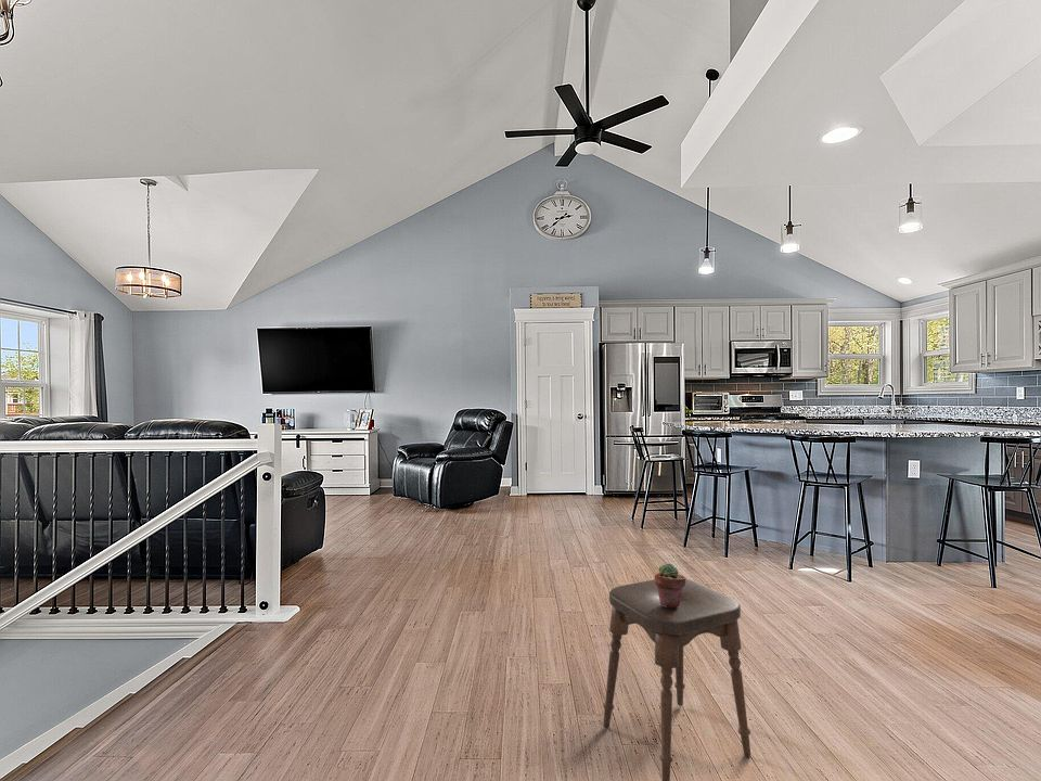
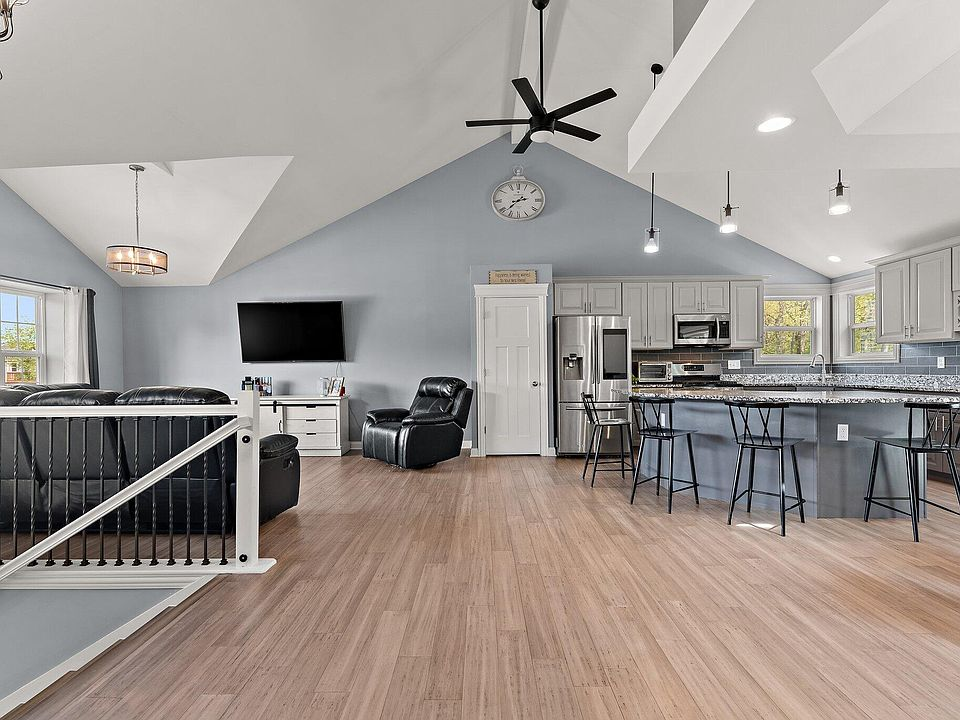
- potted succulent [654,562,687,607]
- stool [602,578,751,781]
